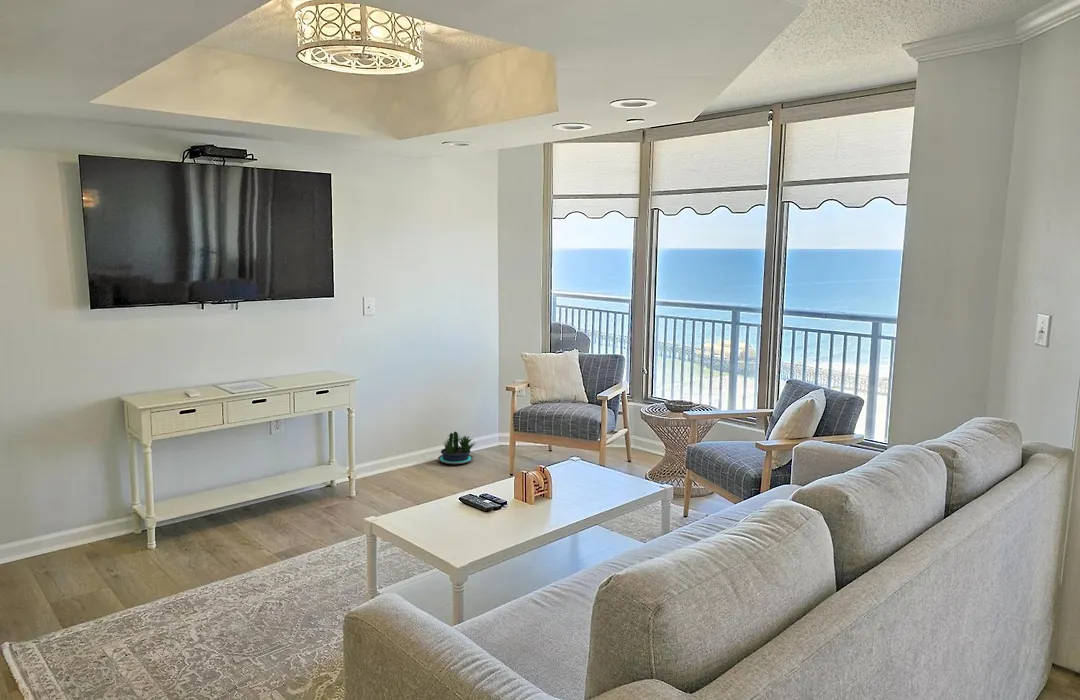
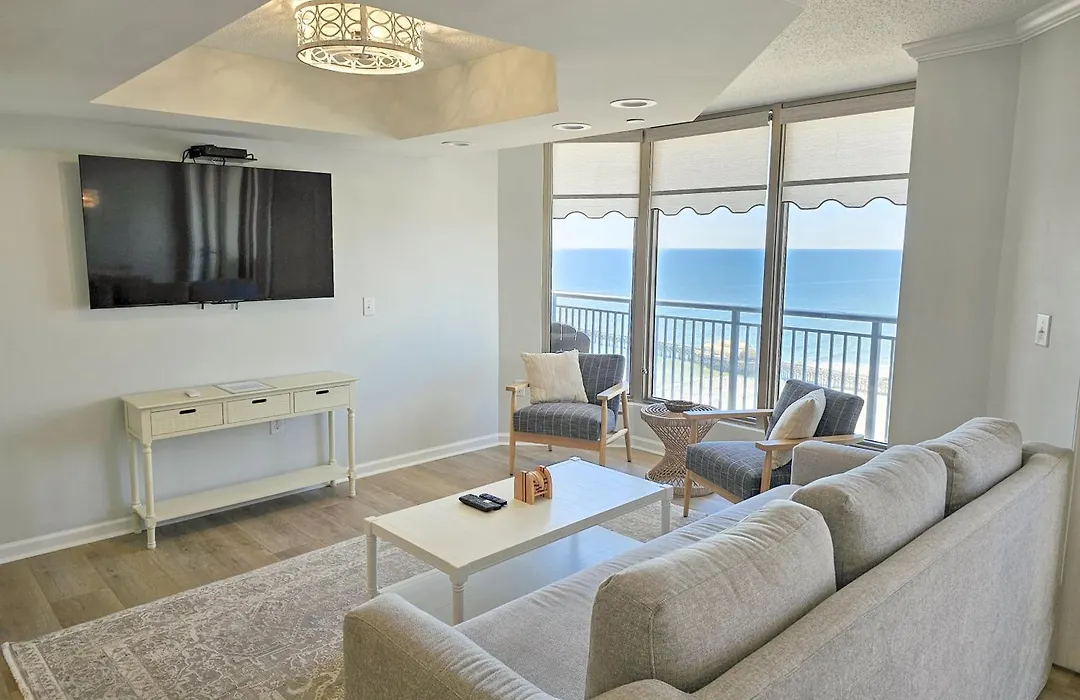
- potted plant [437,431,479,465]
